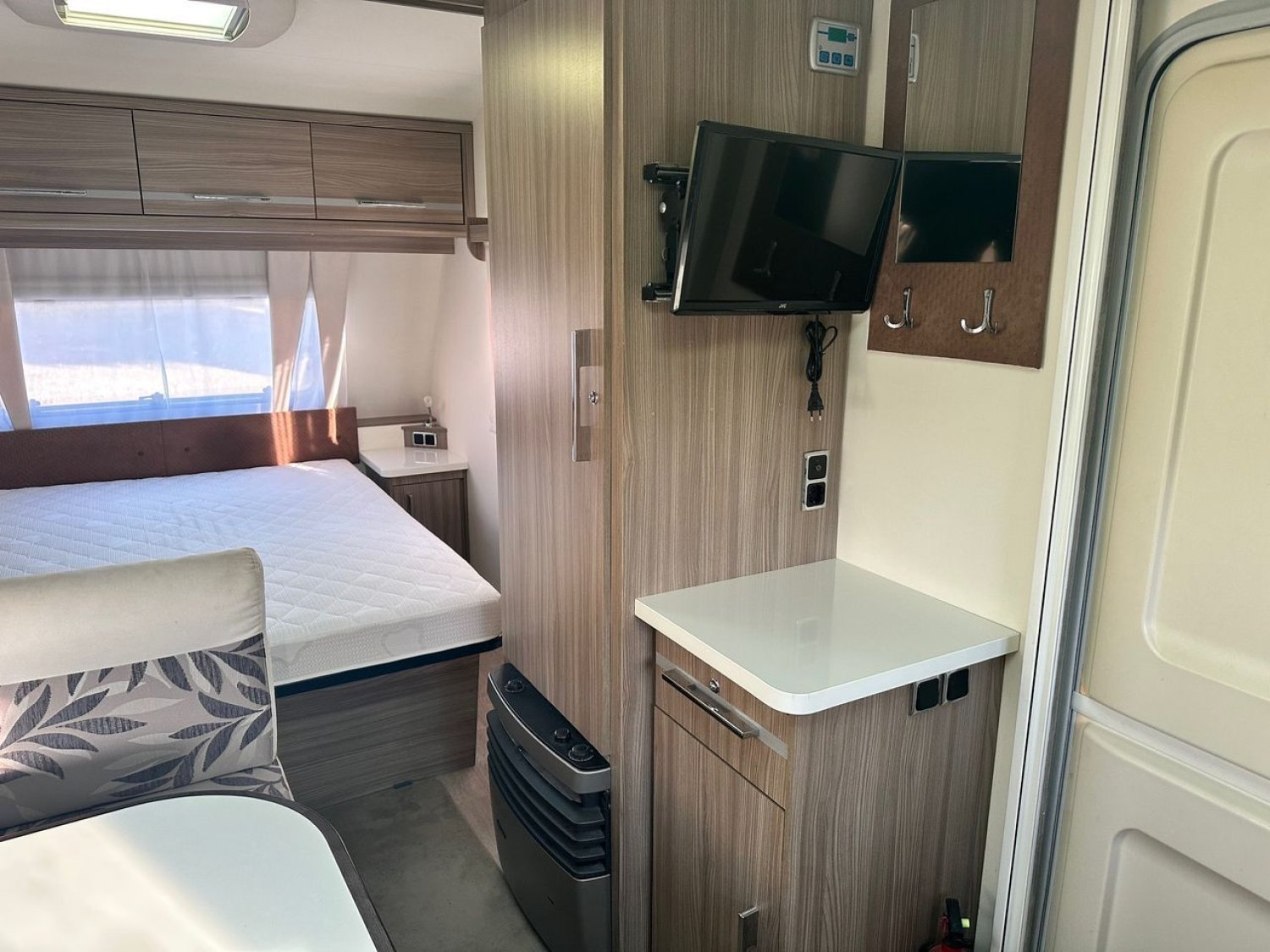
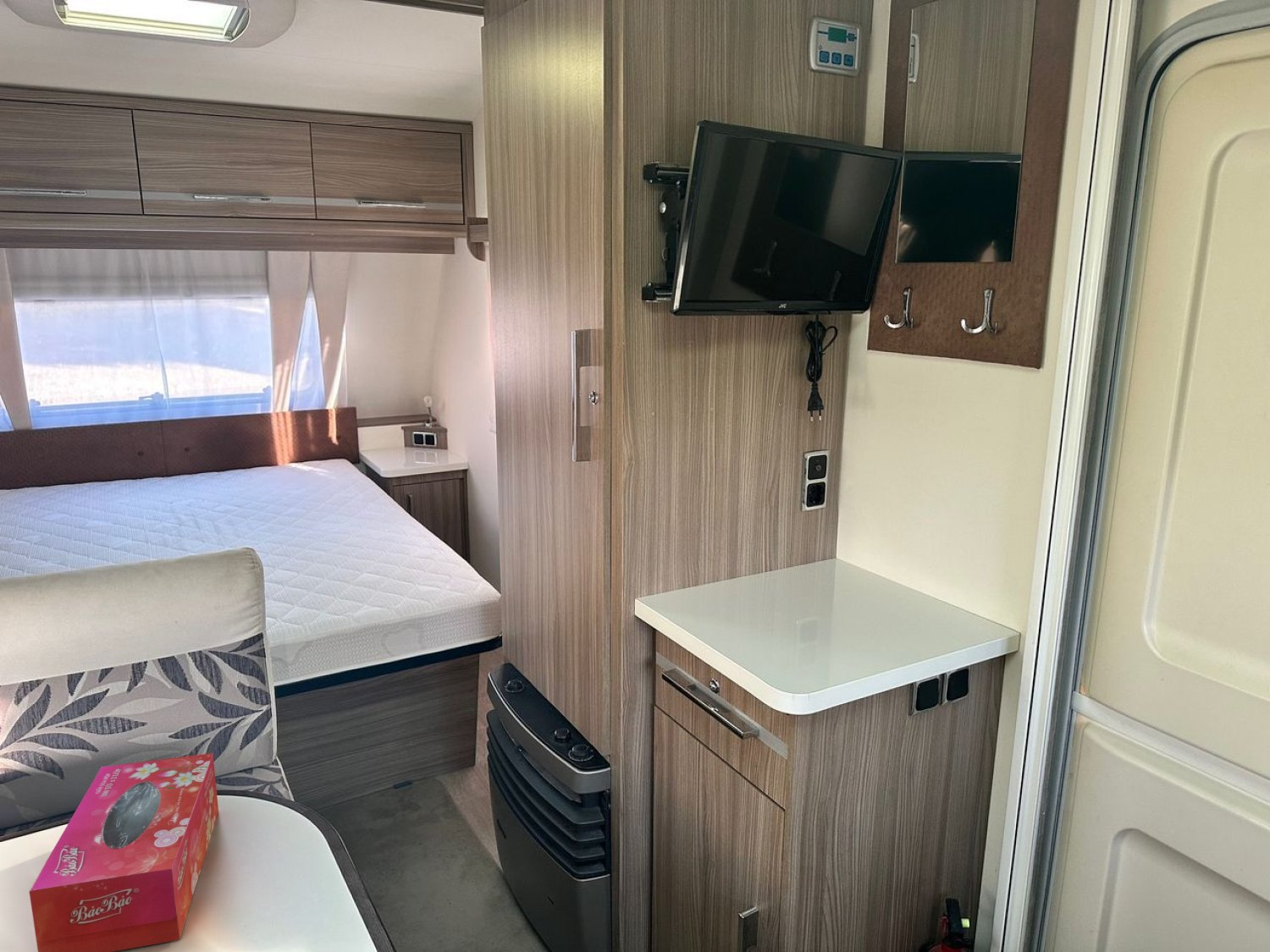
+ tissue box [28,752,219,952]
